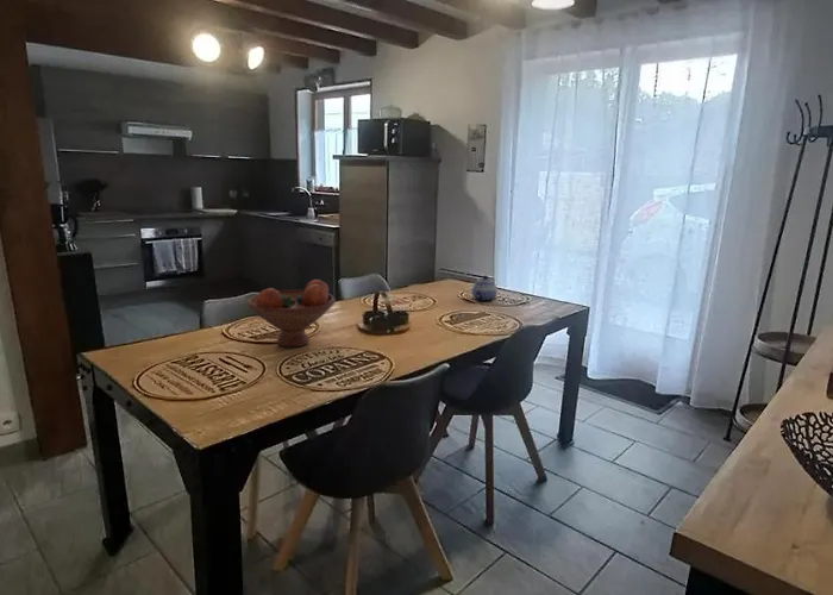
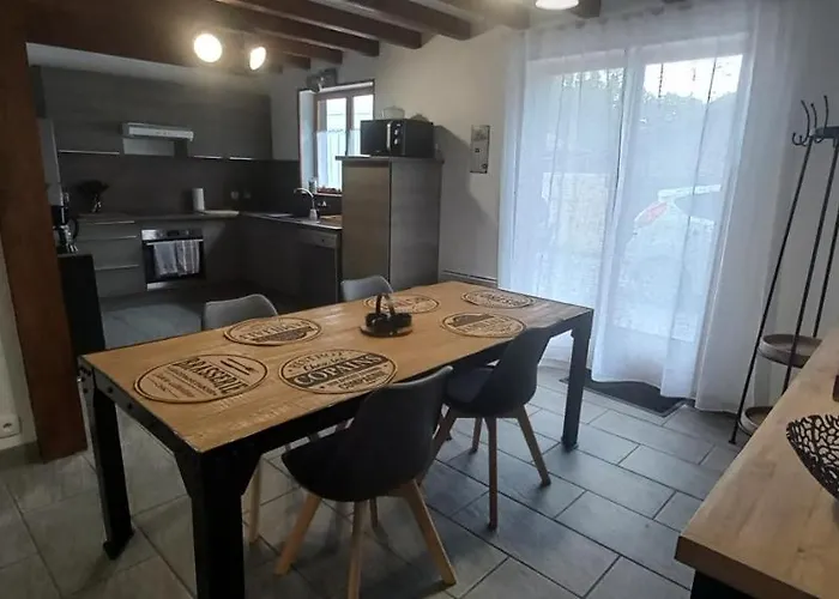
- fruit bowl [245,278,337,347]
- teapot [471,274,499,302]
